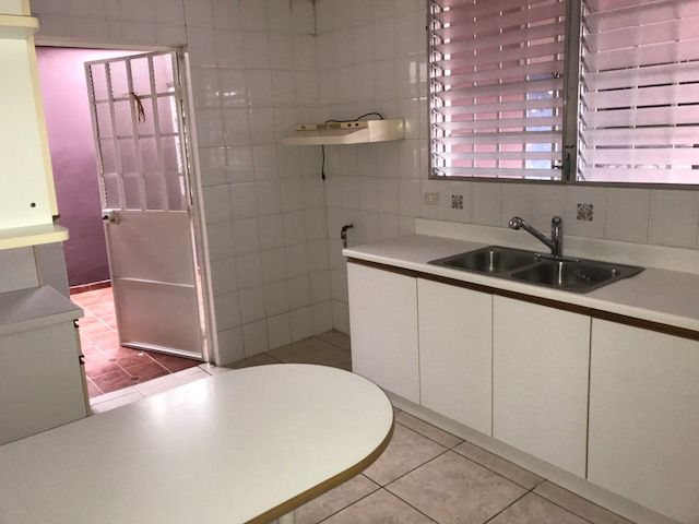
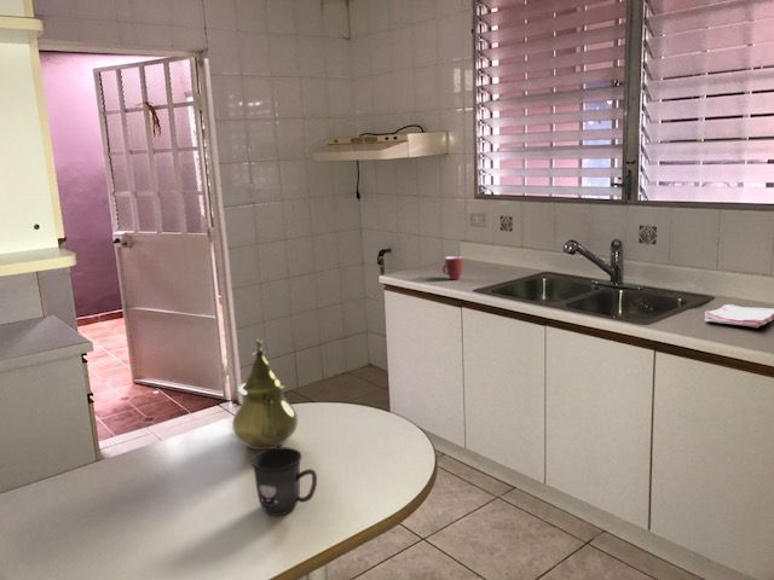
+ teapot [231,338,299,451]
+ mug [249,446,318,516]
+ mug [441,255,464,280]
+ dish towel [704,303,774,329]
